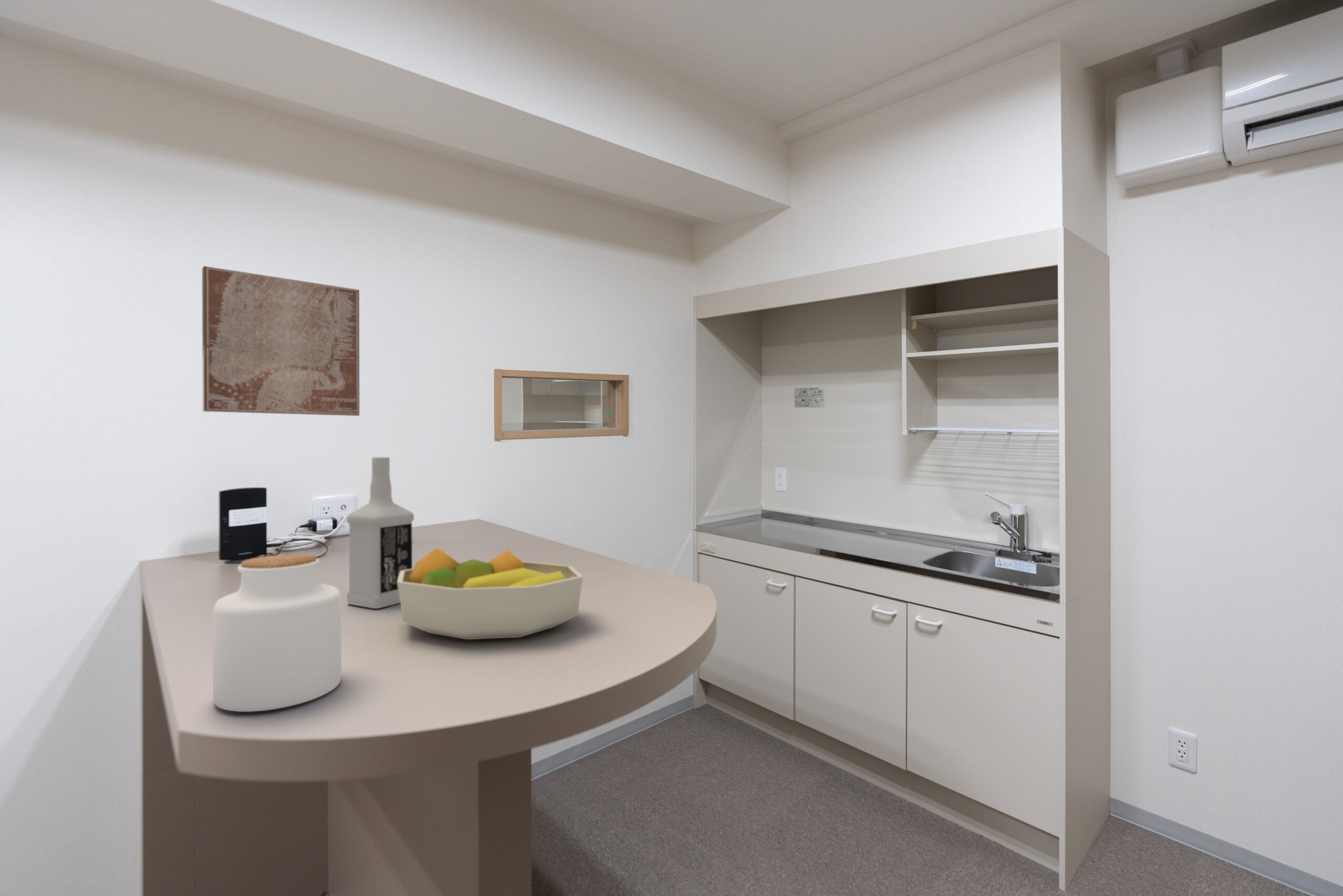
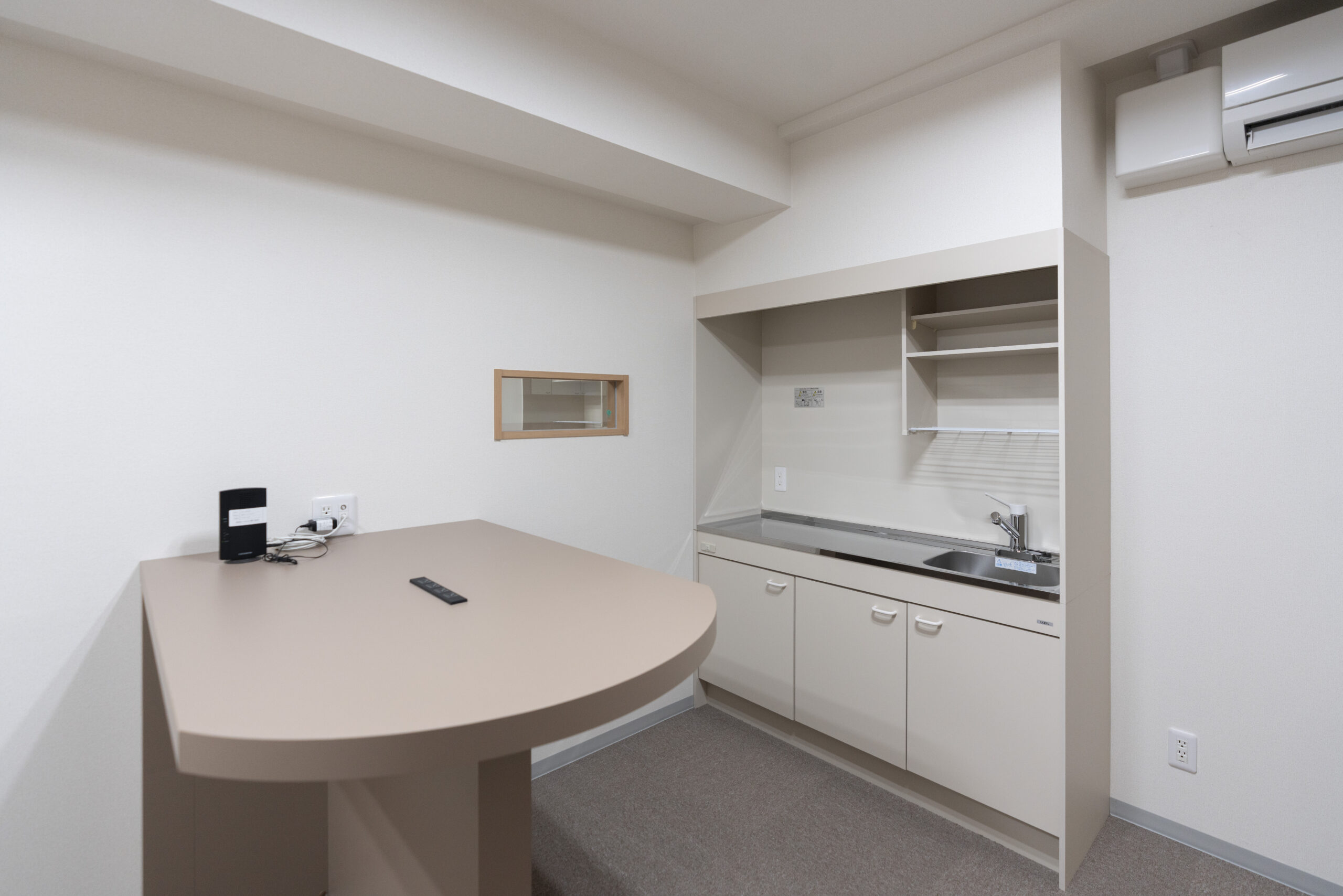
- vodka [346,456,414,609]
- fruit bowl [397,547,584,640]
- wall art [201,265,360,417]
- jar [212,553,342,712]
